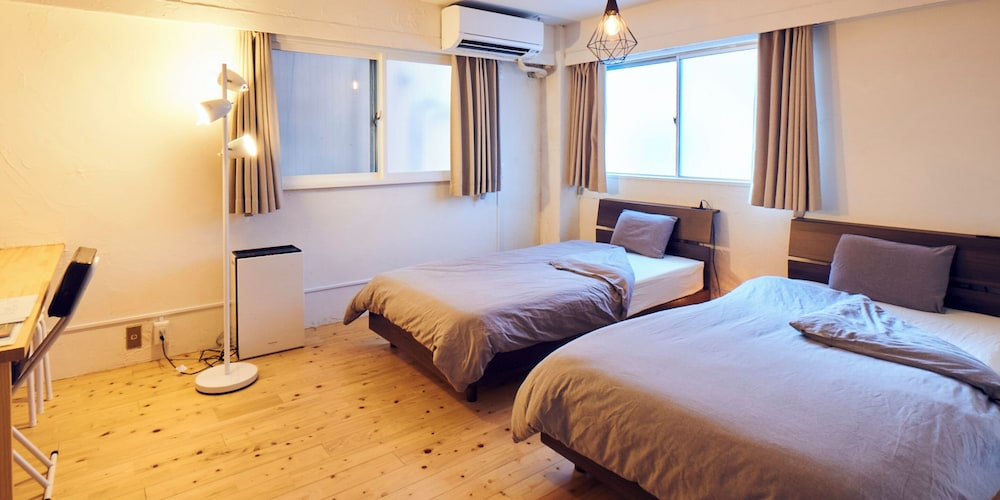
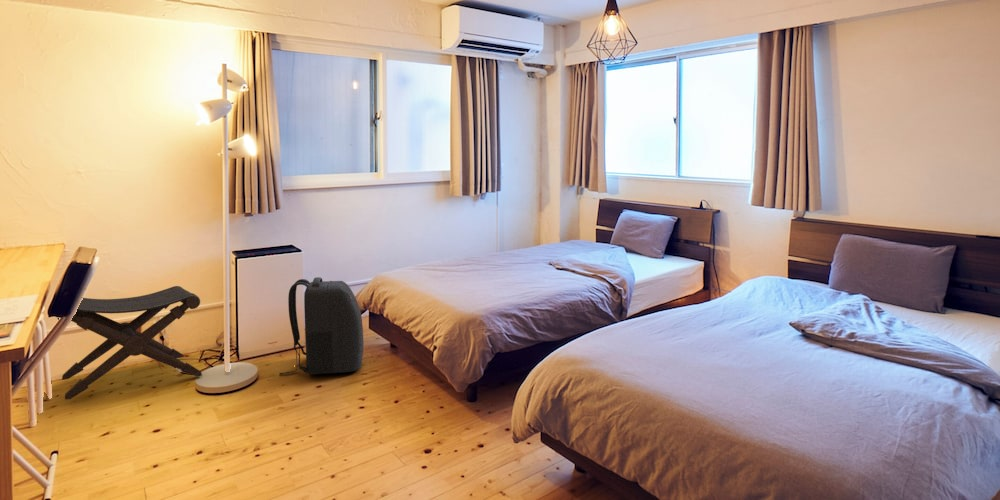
+ backpack [278,276,364,375]
+ footstool [56,285,203,400]
